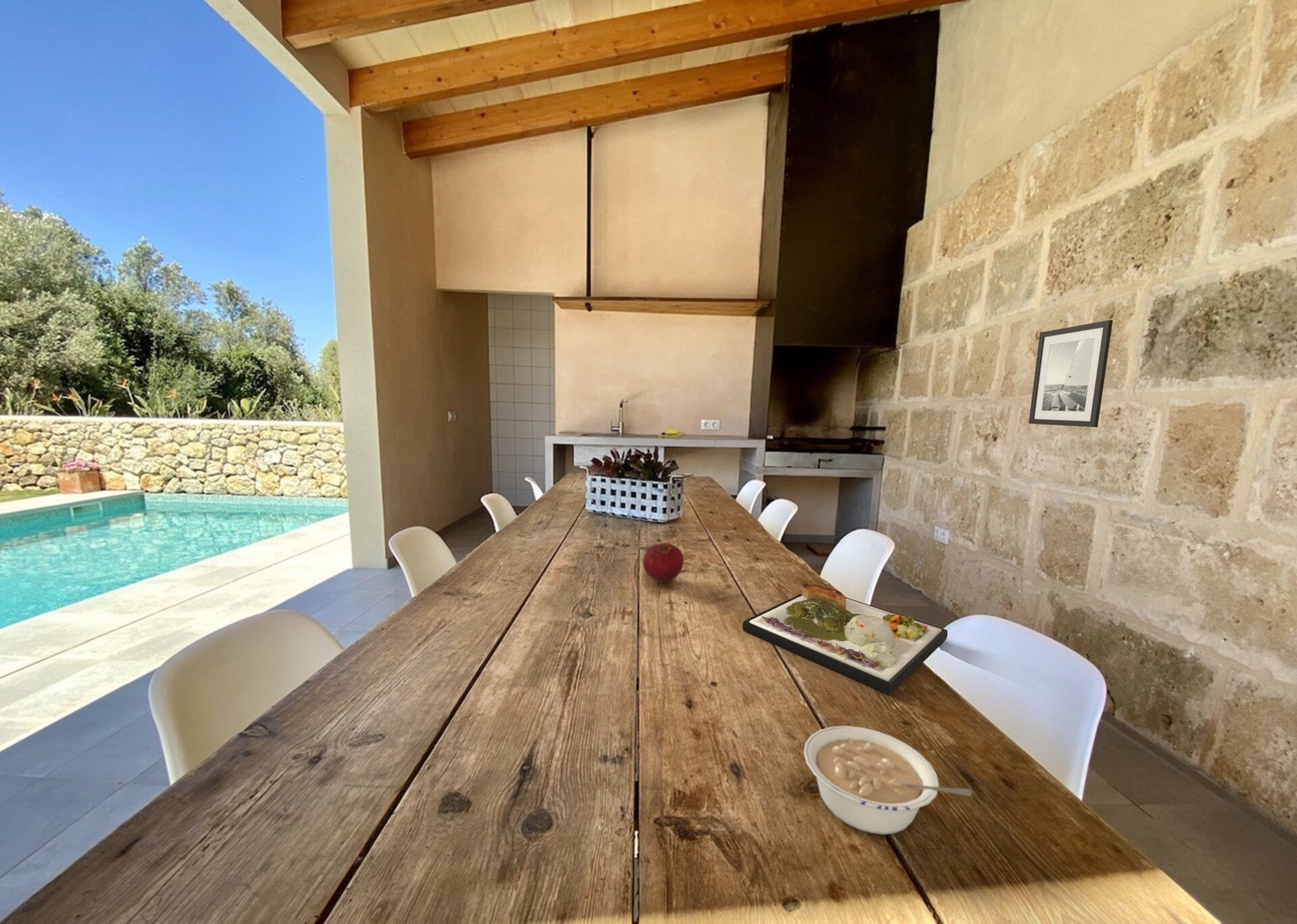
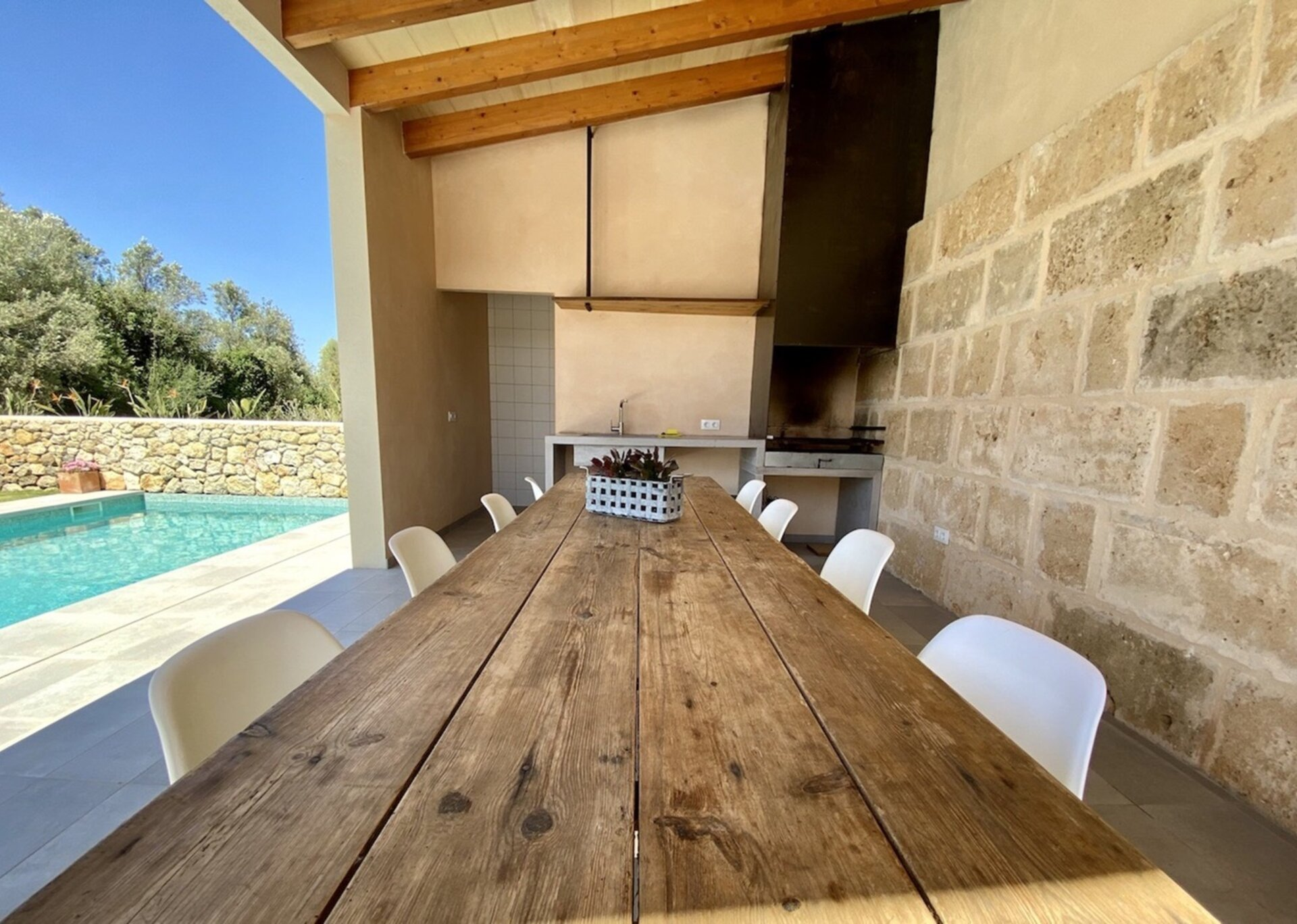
- dinner plate [742,583,948,696]
- wall art [1028,319,1113,428]
- legume [803,725,973,836]
- fruit [642,542,684,582]
